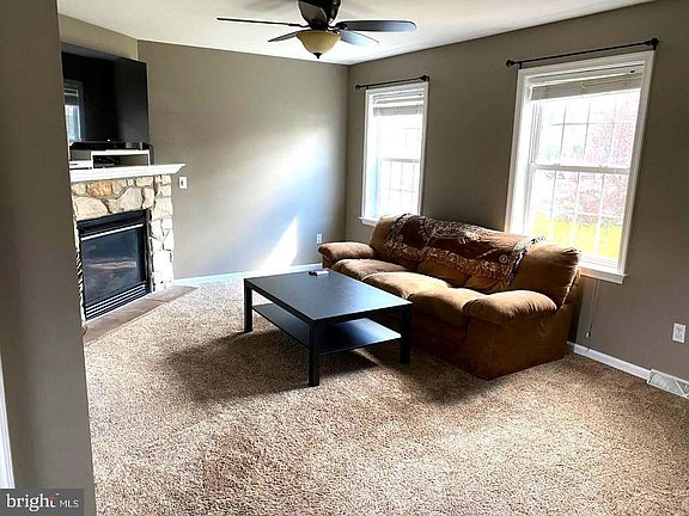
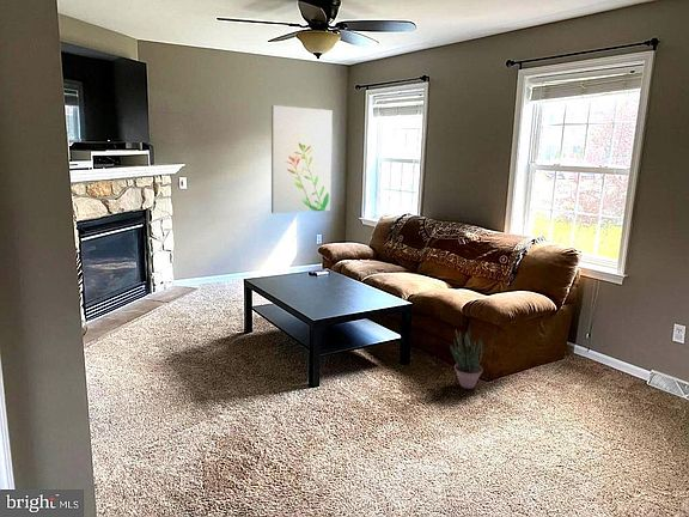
+ potted plant [449,329,484,390]
+ wall art [270,104,334,214]
